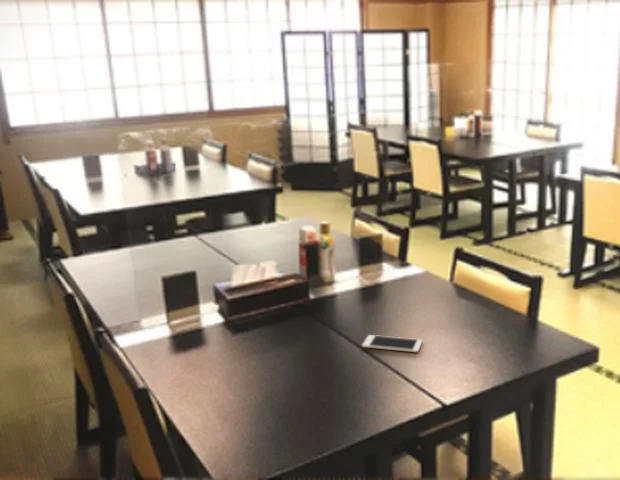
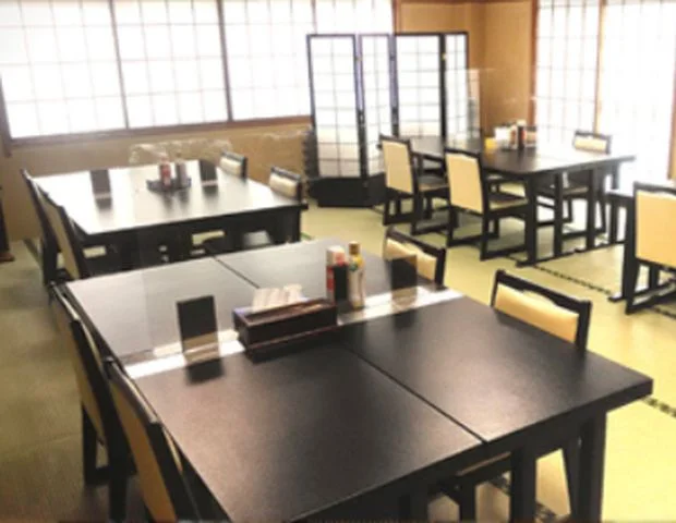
- cell phone [361,334,423,353]
